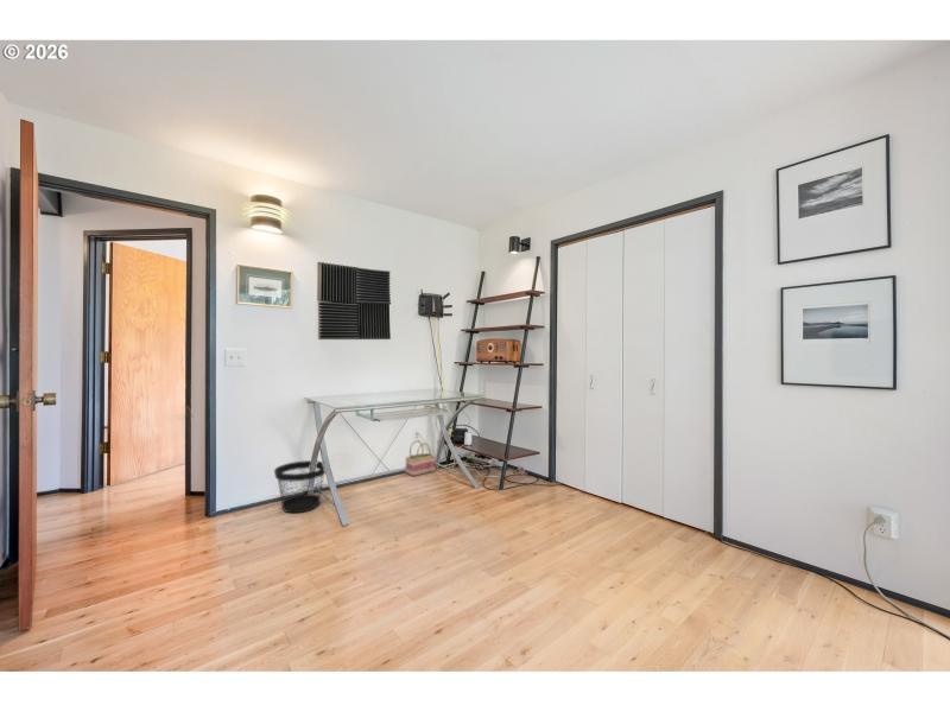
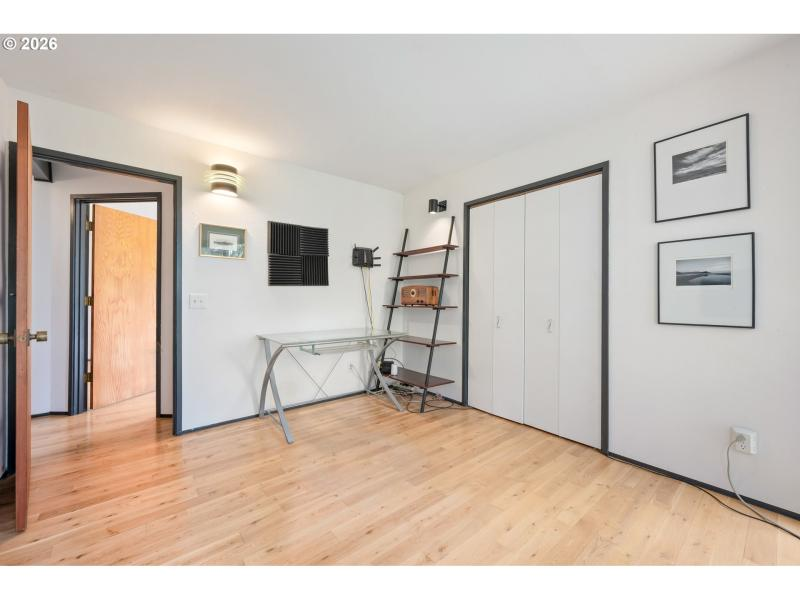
- basket [404,440,437,477]
- wastebasket [273,459,327,514]
